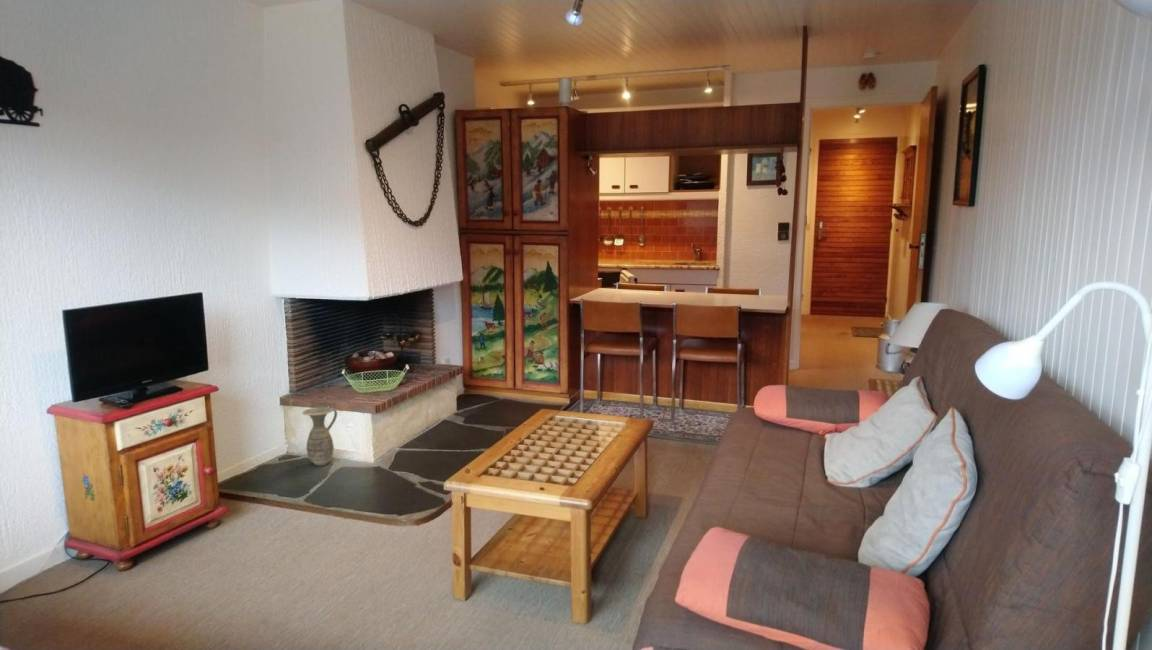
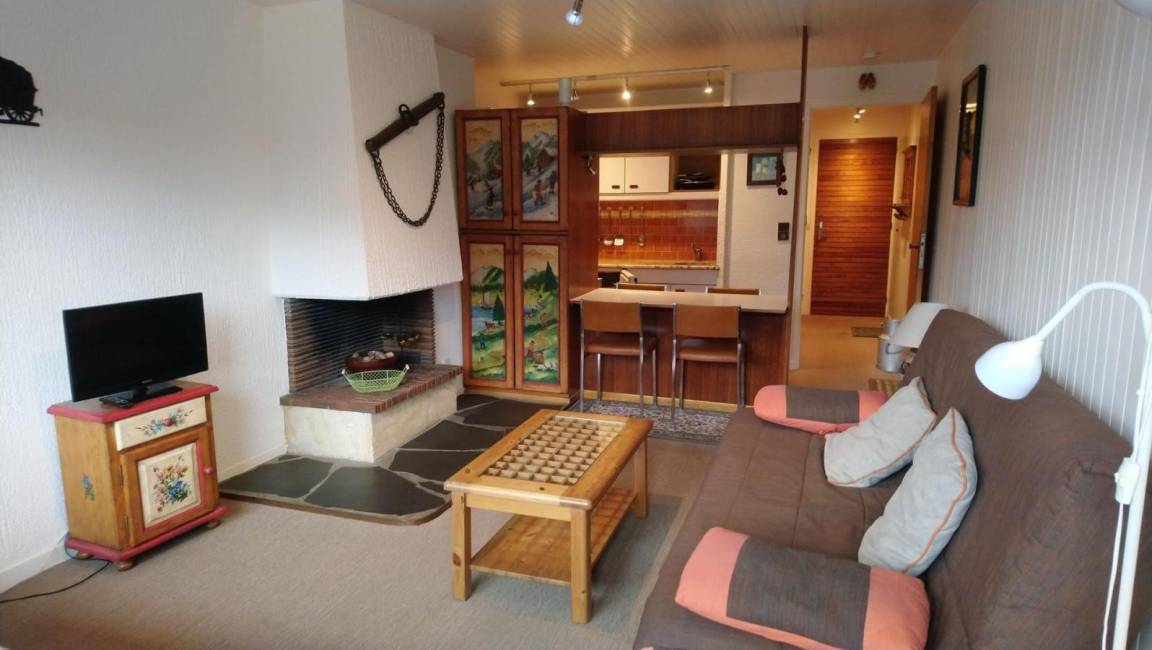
- ceramic jug [301,406,338,466]
